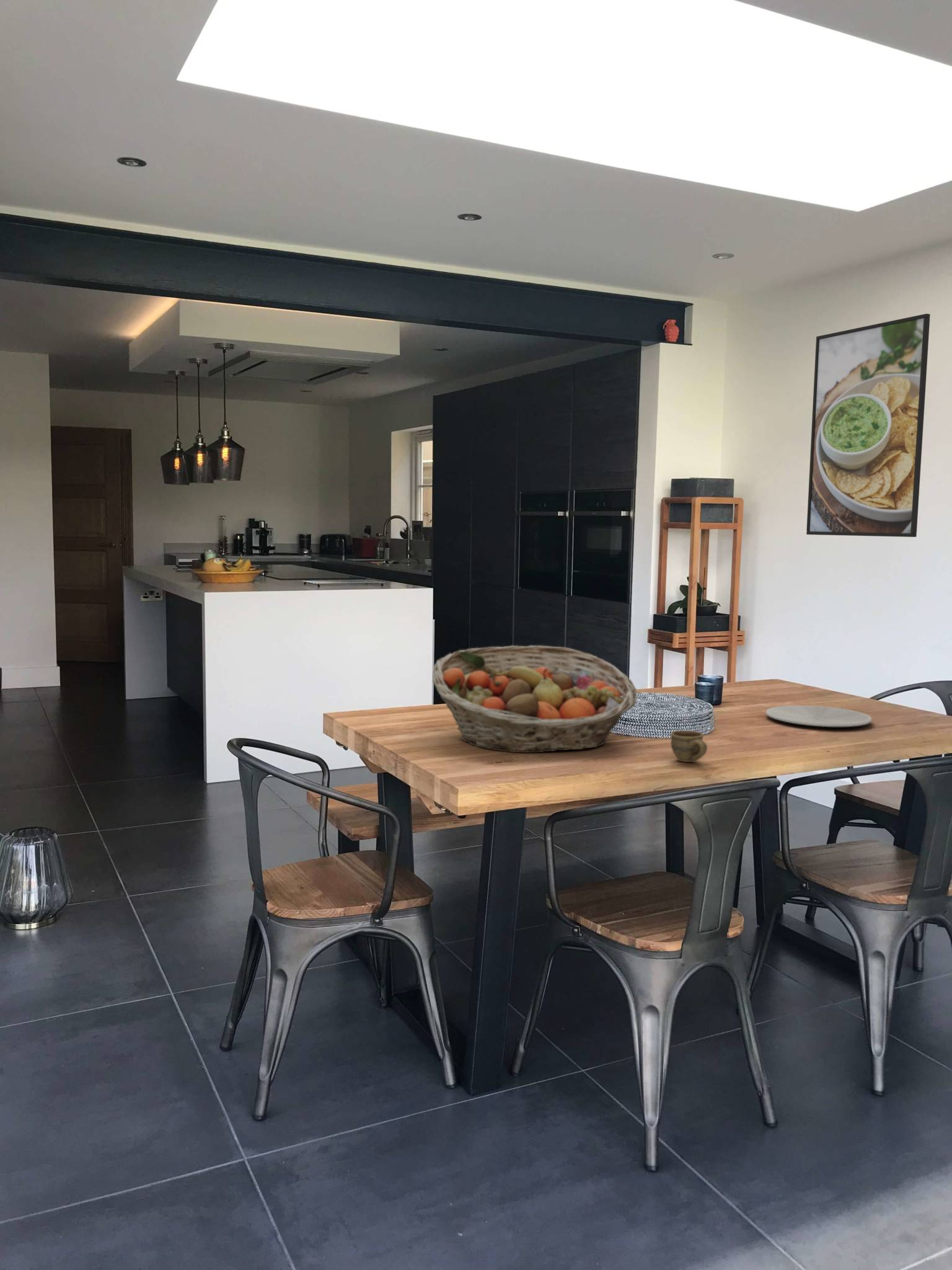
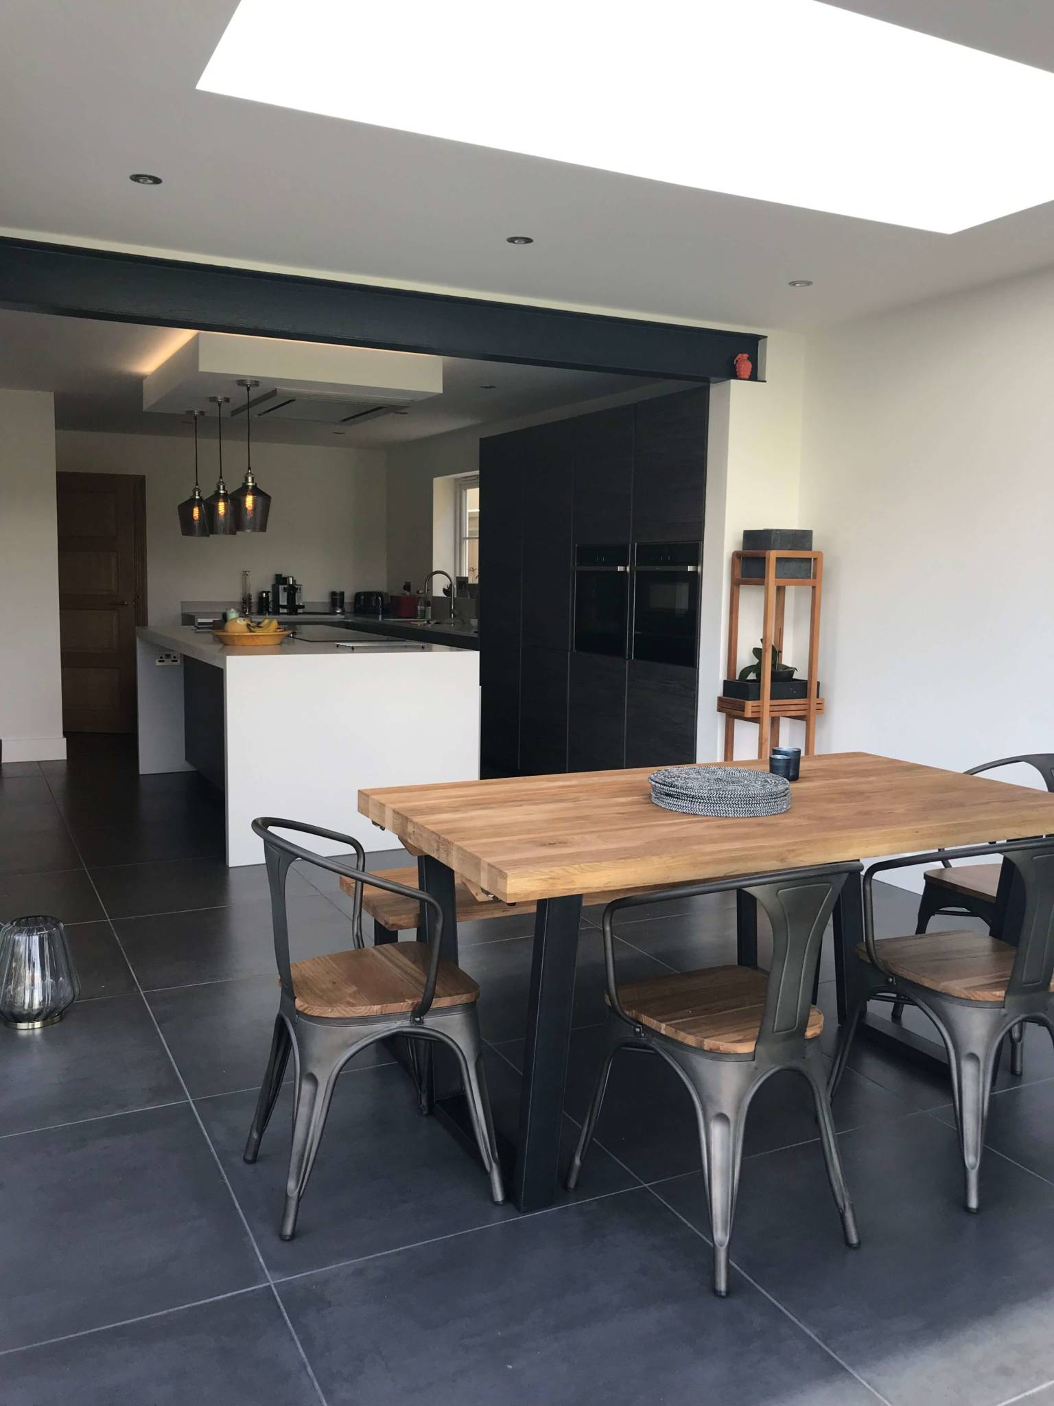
- fruit basket [432,645,638,753]
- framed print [806,313,931,538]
- cup [670,730,708,763]
- plate [765,704,873,727]
